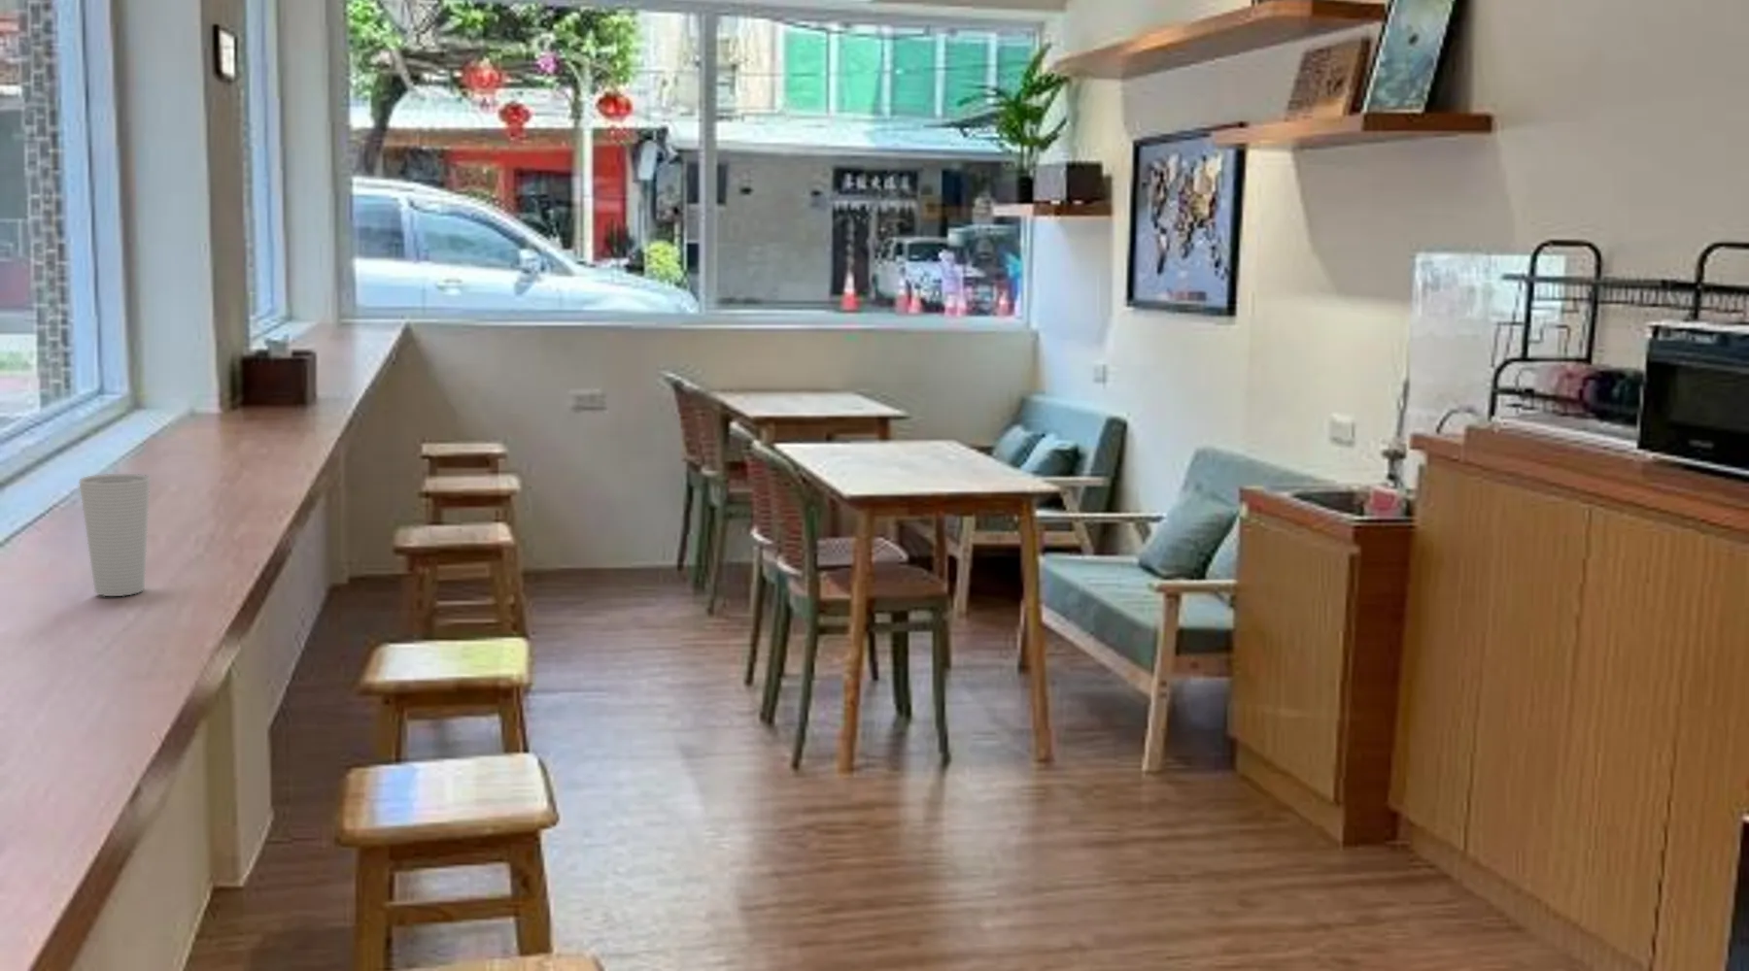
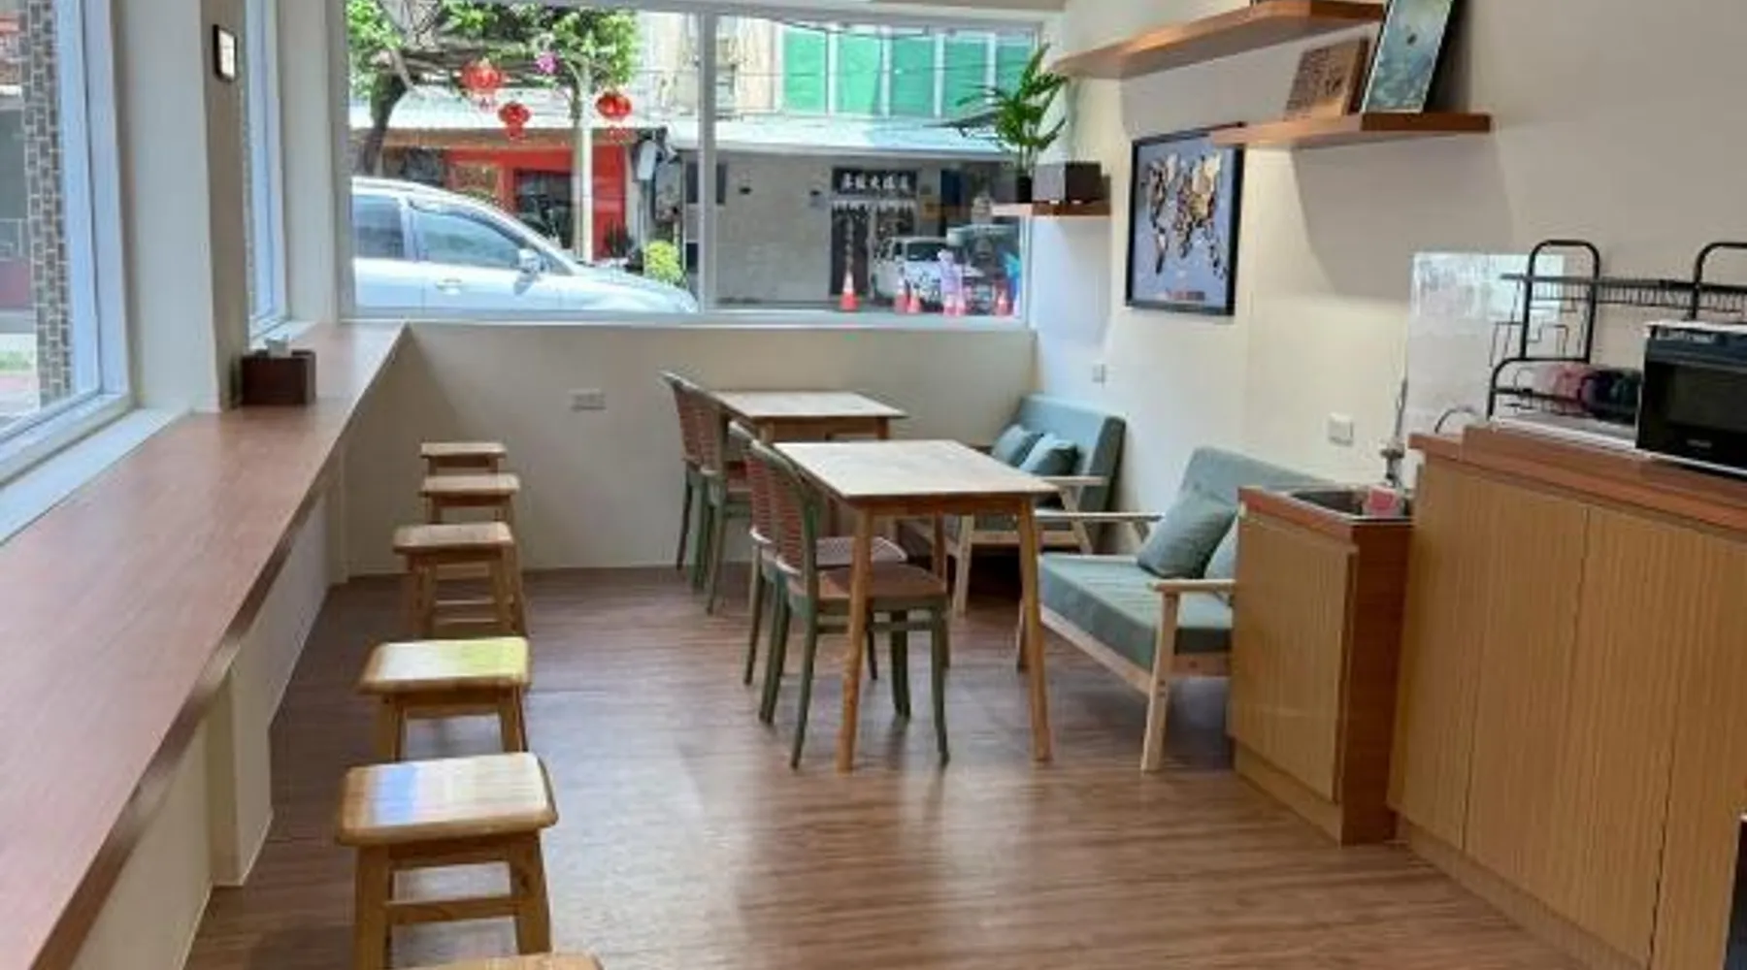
- cup [78,472,151,597]
